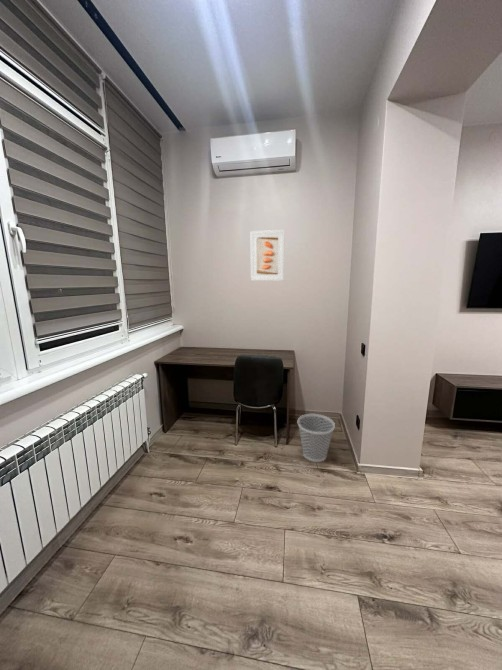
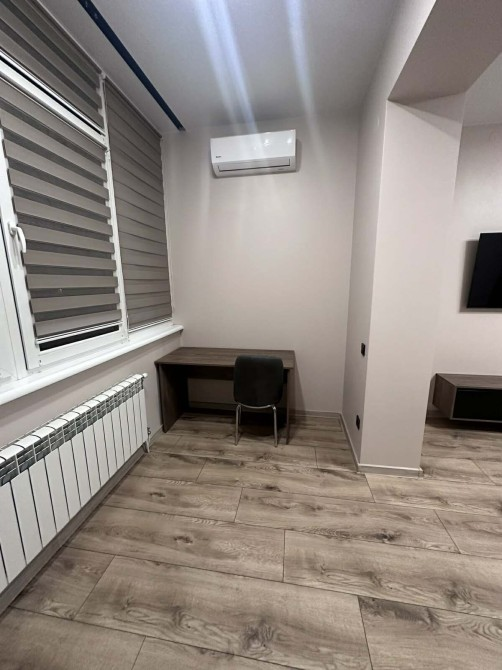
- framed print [250,229,285,282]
- wastebasket [297,413,336,463]
